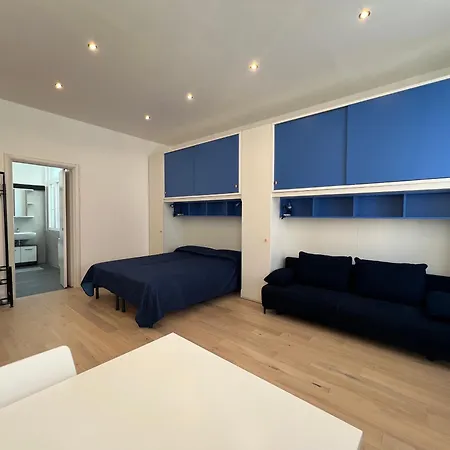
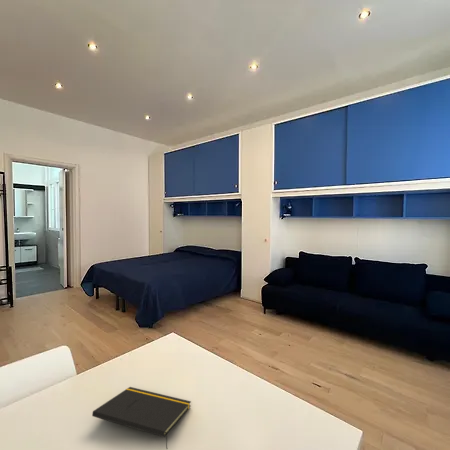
+ notepad [91,386,192,450]
